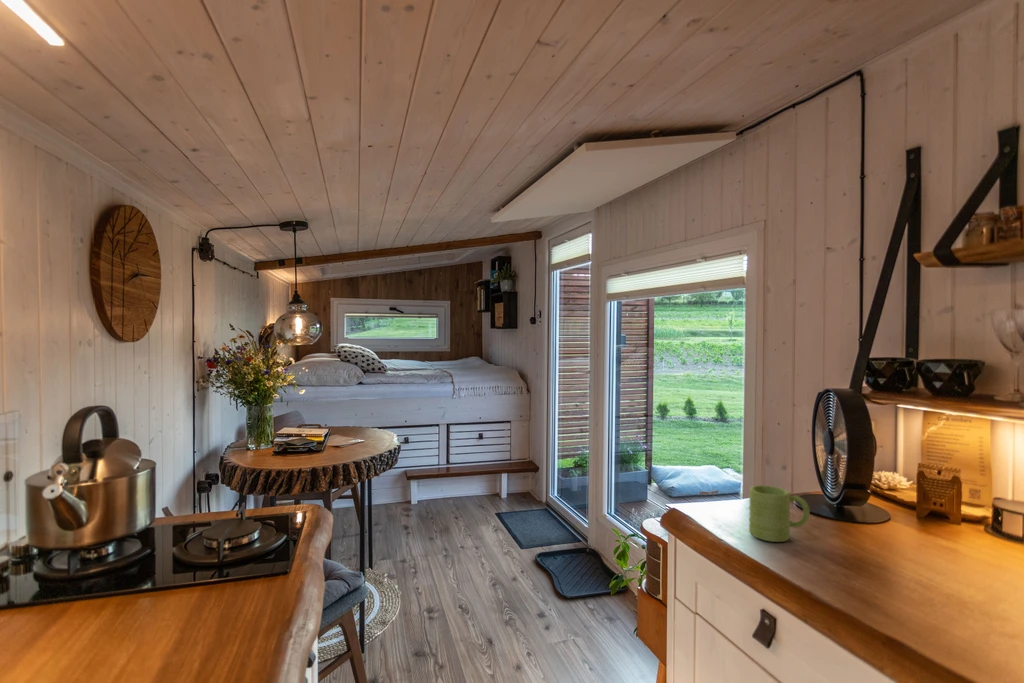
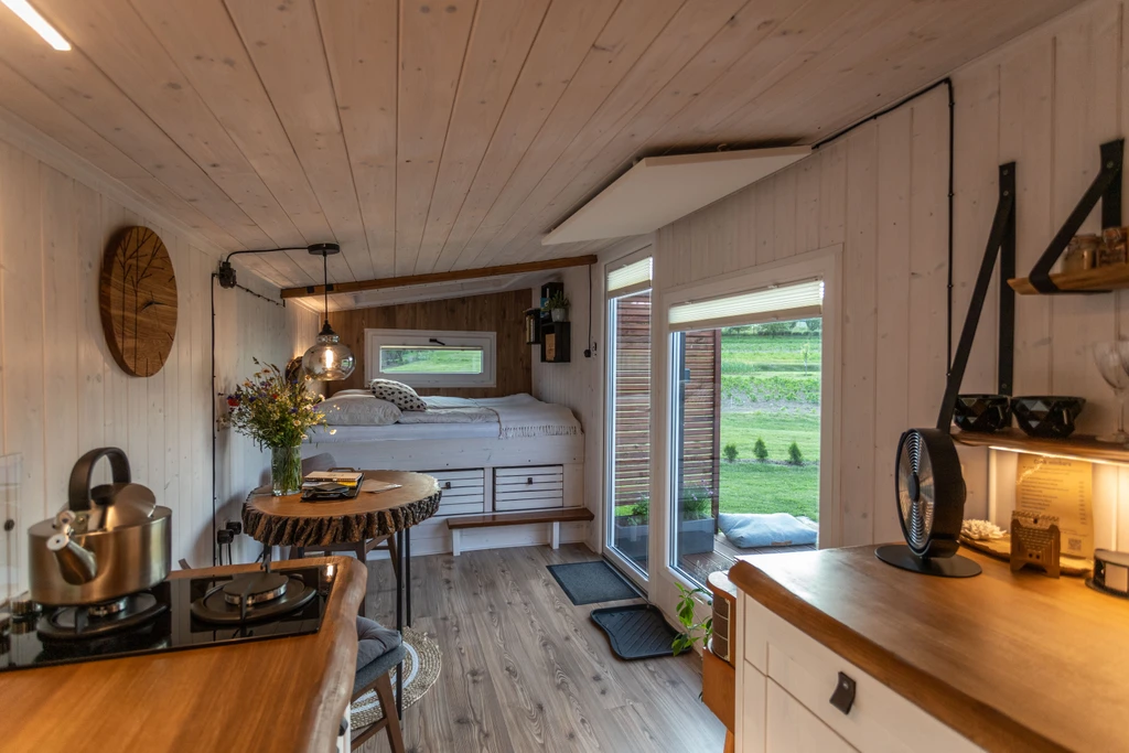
- mug [748,484,811,543]
